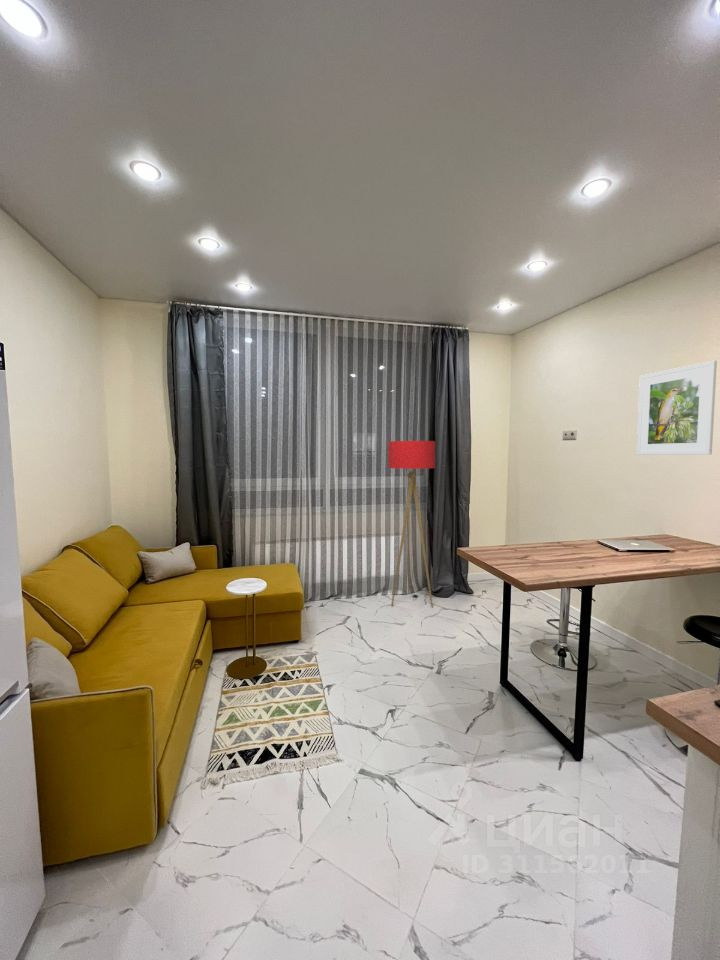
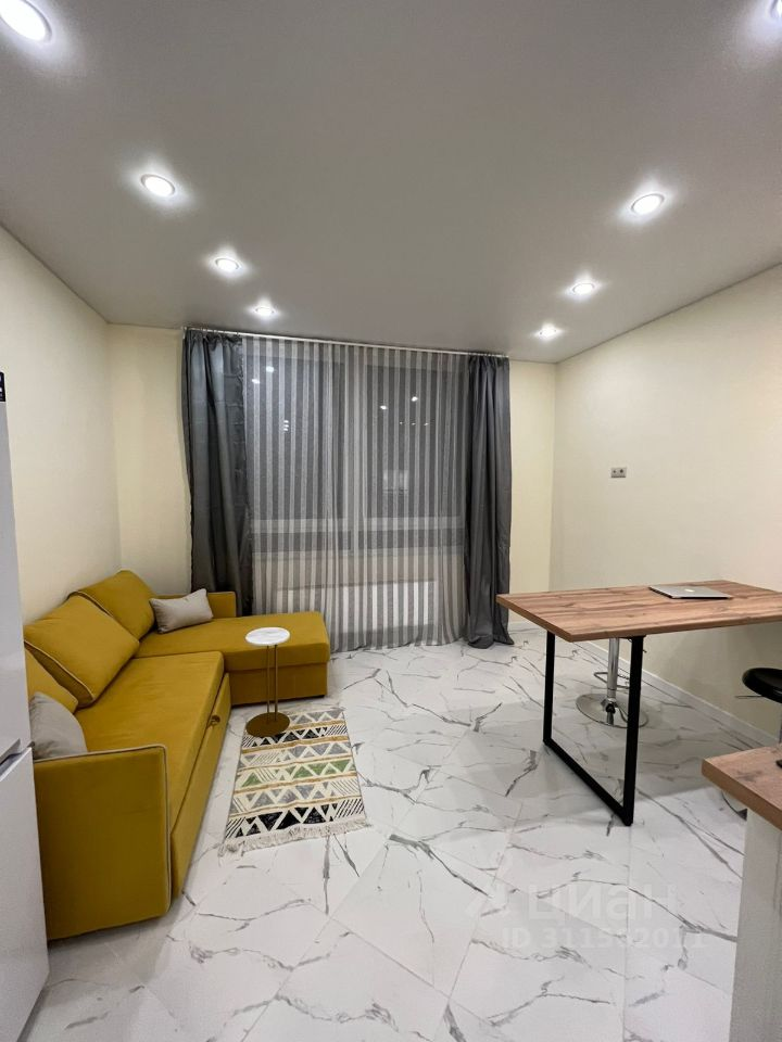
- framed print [636,360,718,456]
- floor lamp [387,440,436,608]
